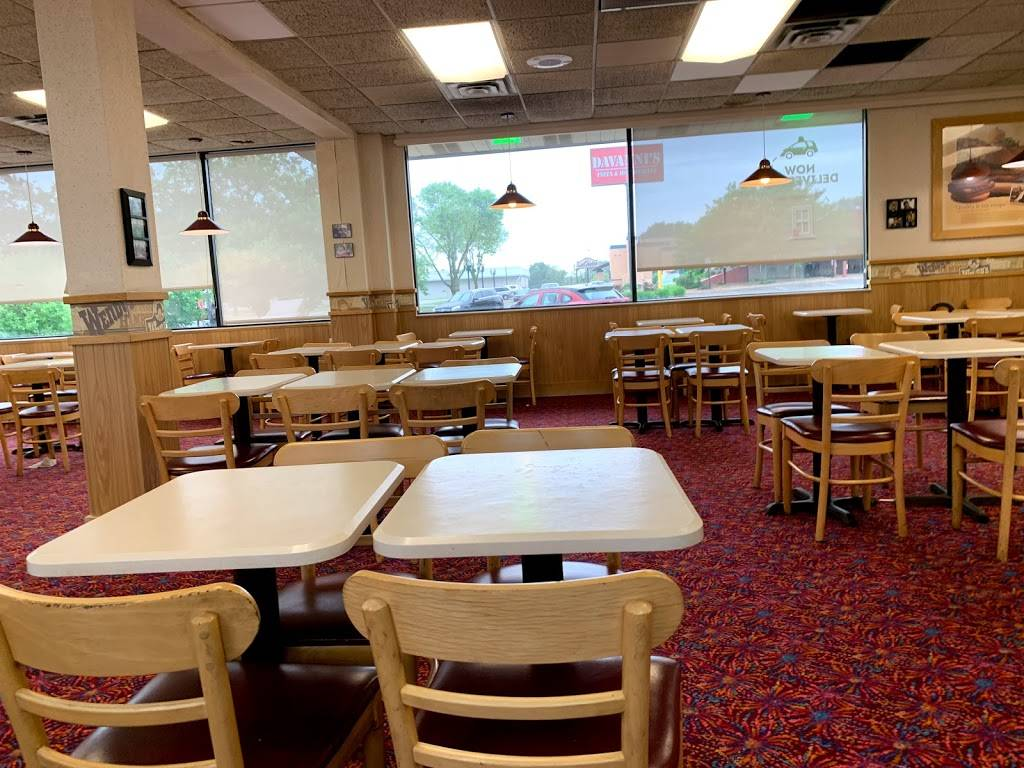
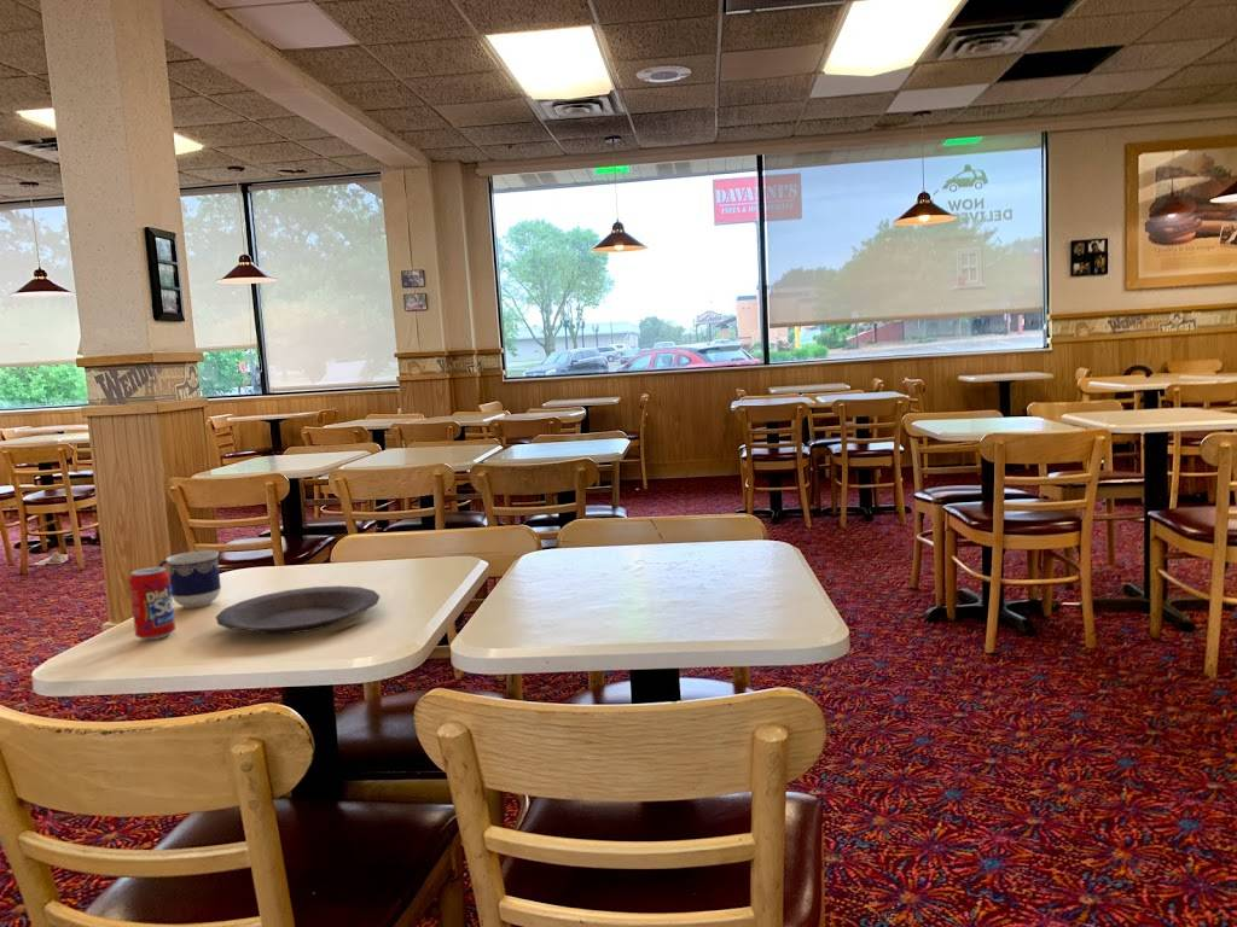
+ beverage can [128,566,176,641]
+ cup [157,549,222,610]
+ plate [215,584,382,635]
